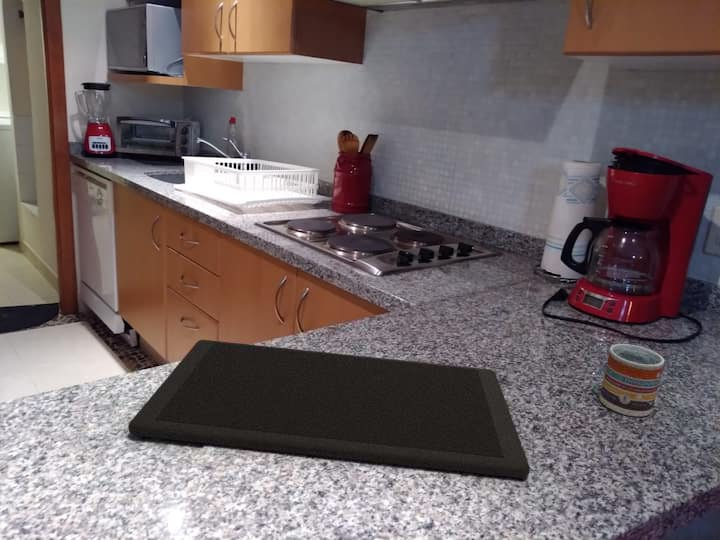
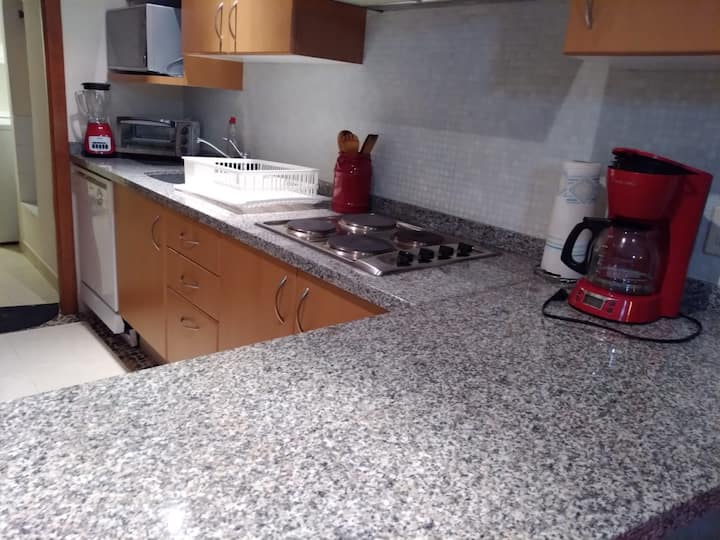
- cutting board [128,339,531,479]
- cup [598,343,665,418]
